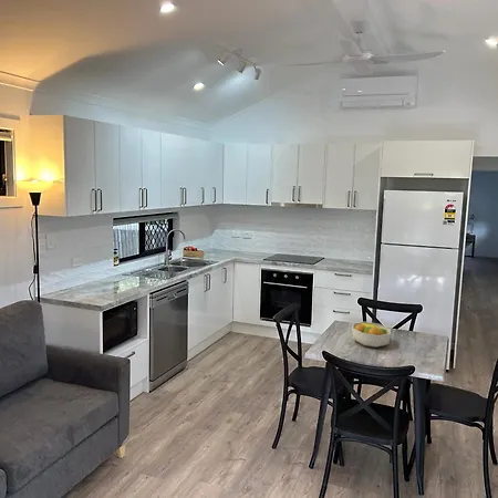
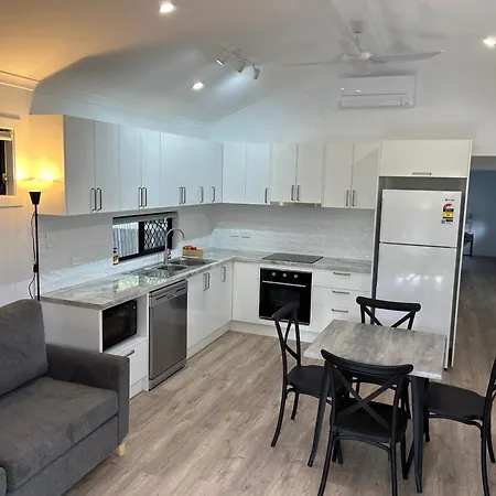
- fruit bowl [351,321,392,349]
